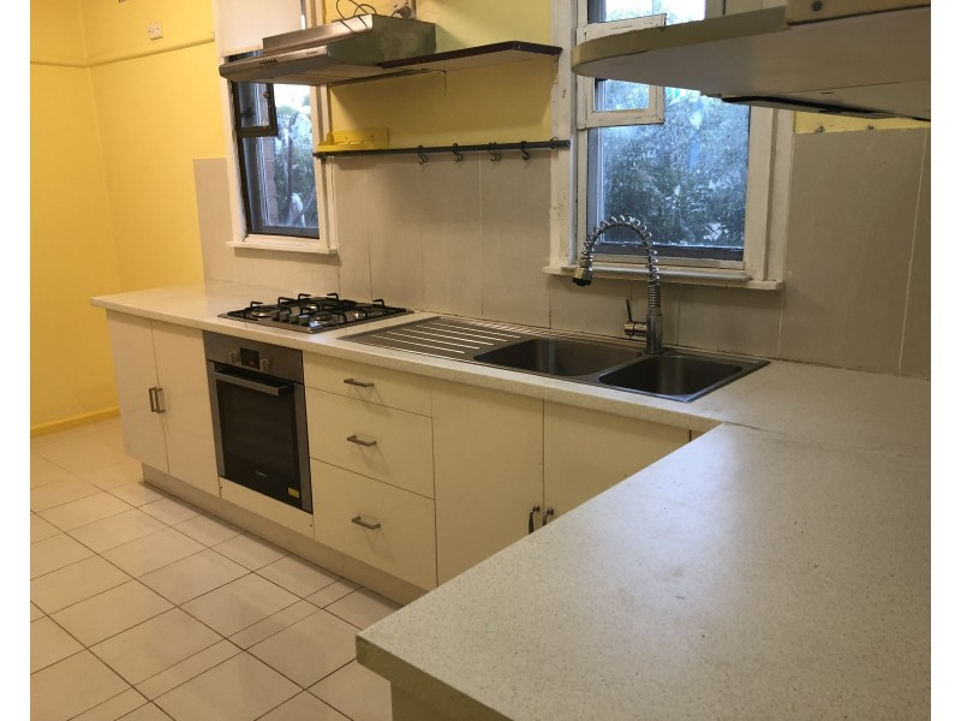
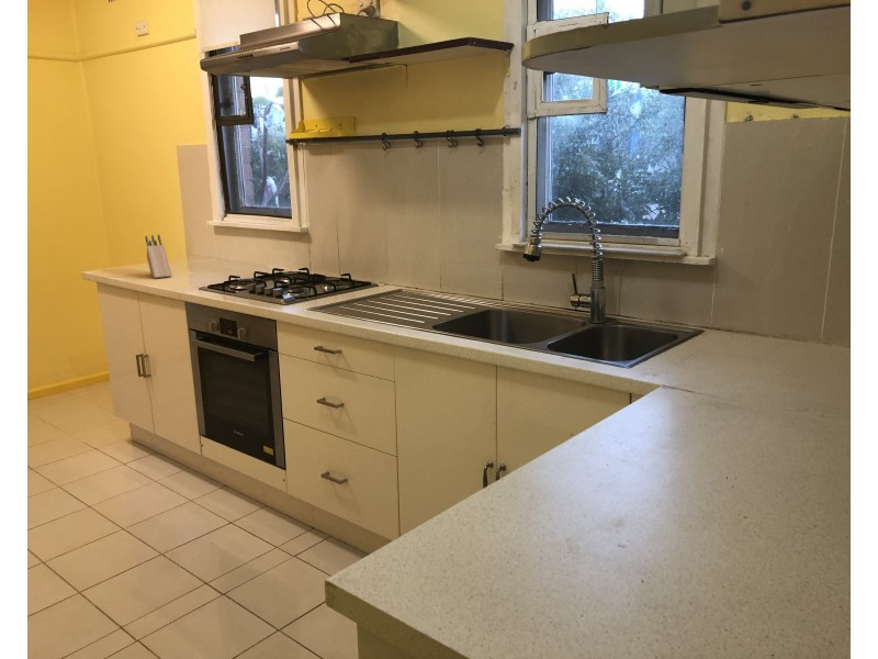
+ knife block [144,234,172,279]
